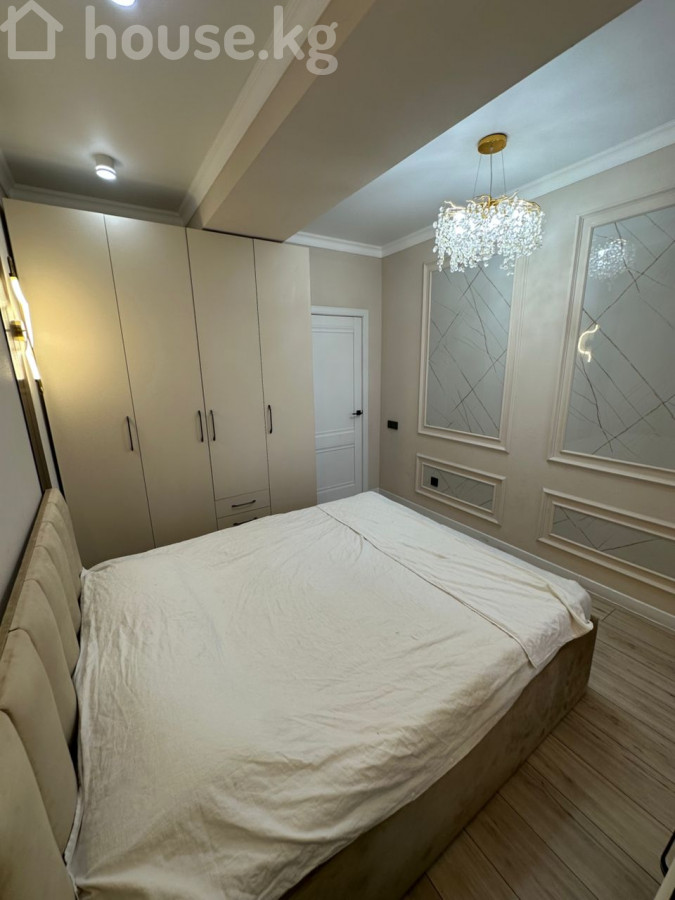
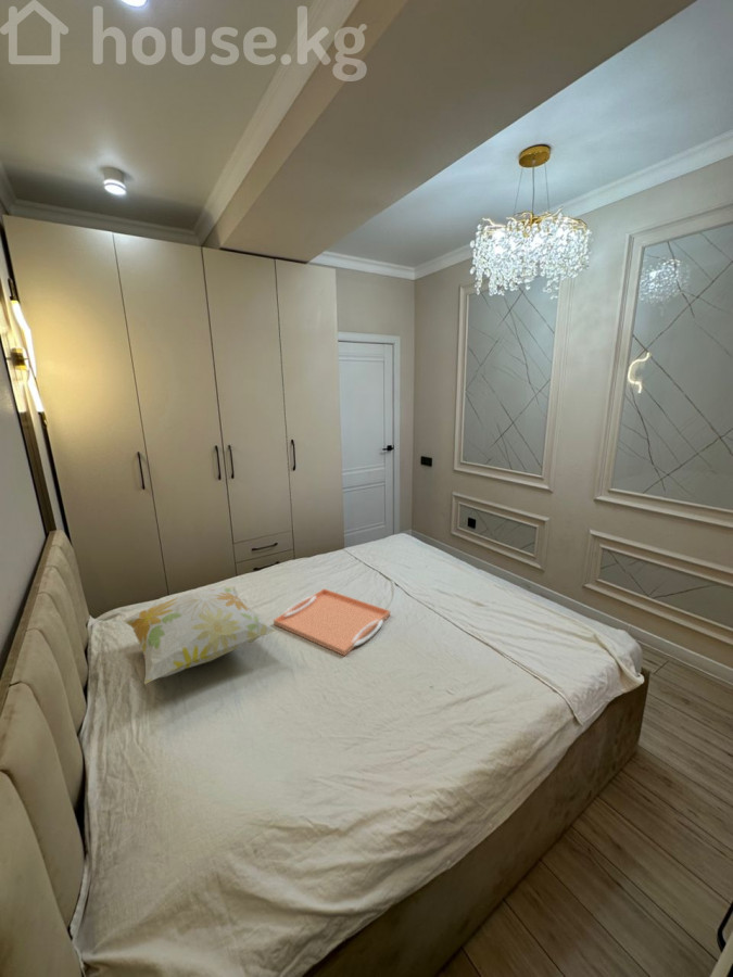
+ decorative pillow [123,585,277,685]
+ serving tray [273,587,391,657]
